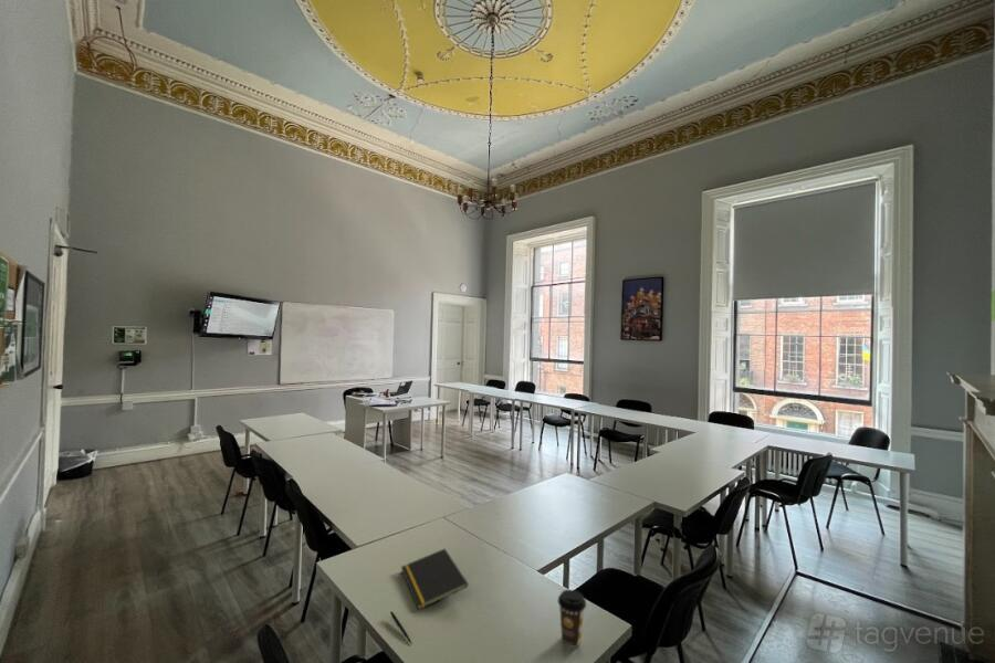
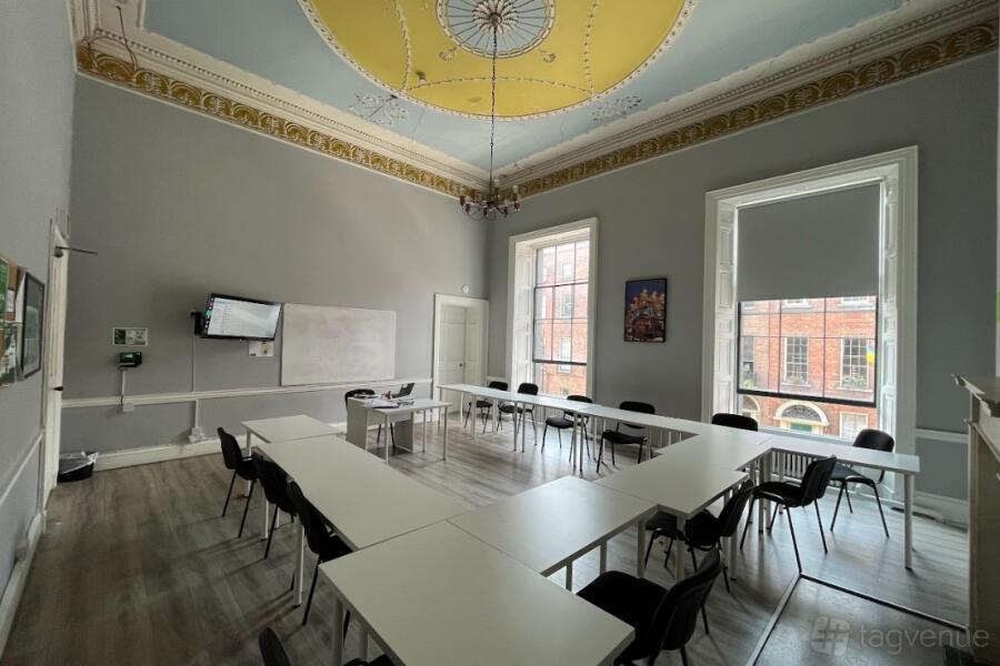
- coffee cup [557,589,587,649]
- pen [389,610,413,645]
- notepad [400,547,470,611]
